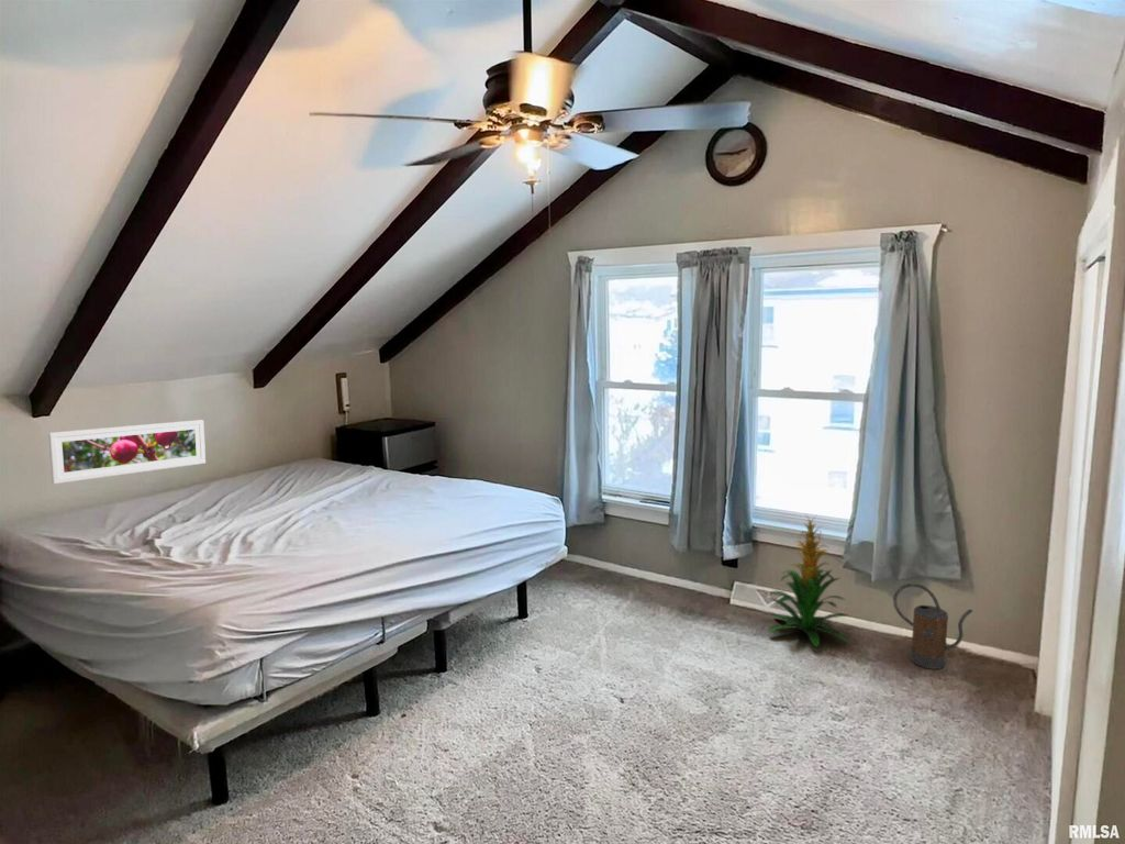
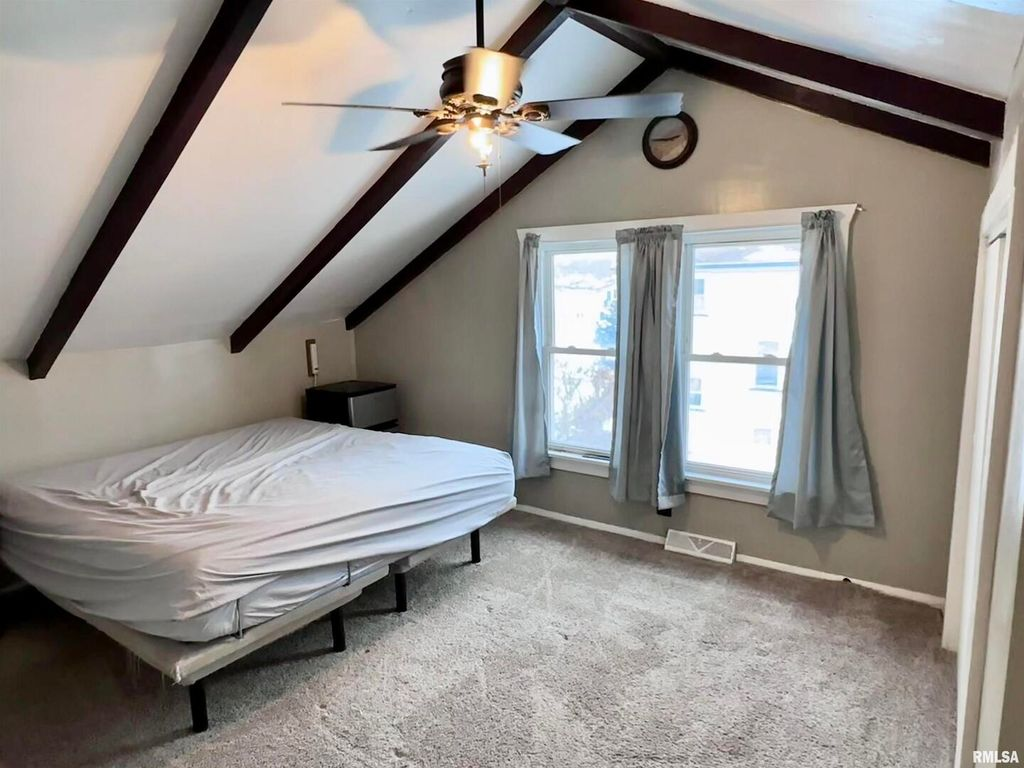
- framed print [47,419,207,485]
- indoor plant [765,512,850,648]
- watering can [892,582,974,670]
